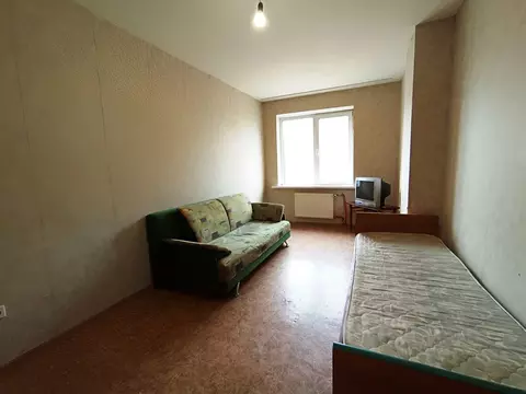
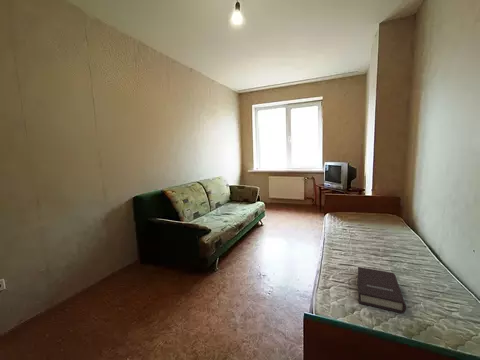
+ book [357,266,407,314]
